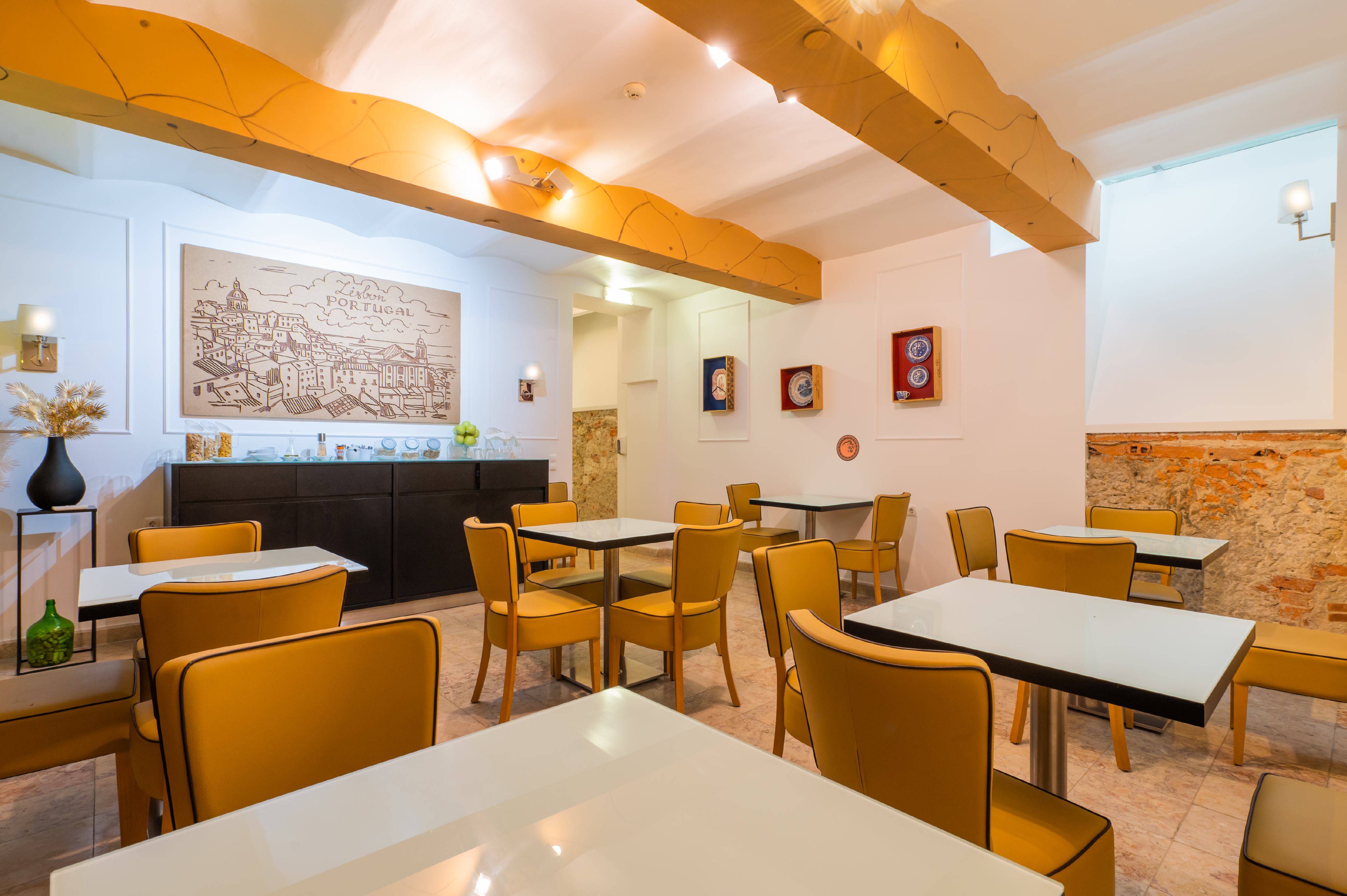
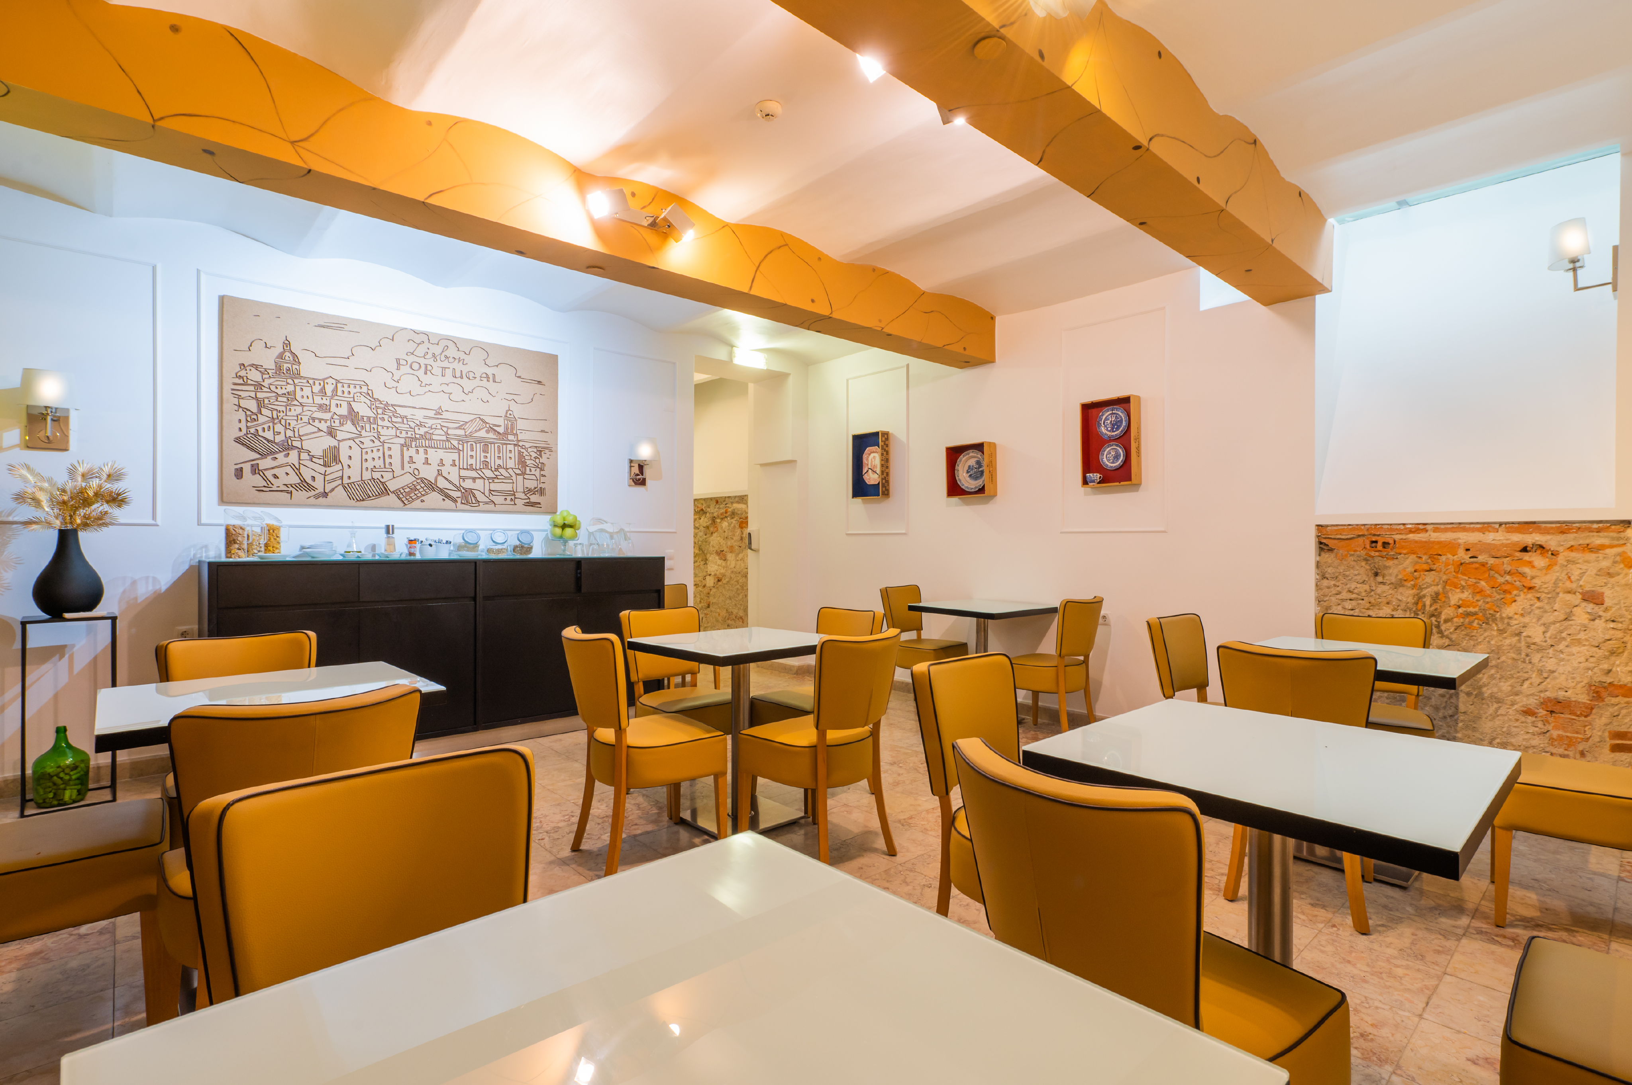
- decorative plate [836,435,860,461]
